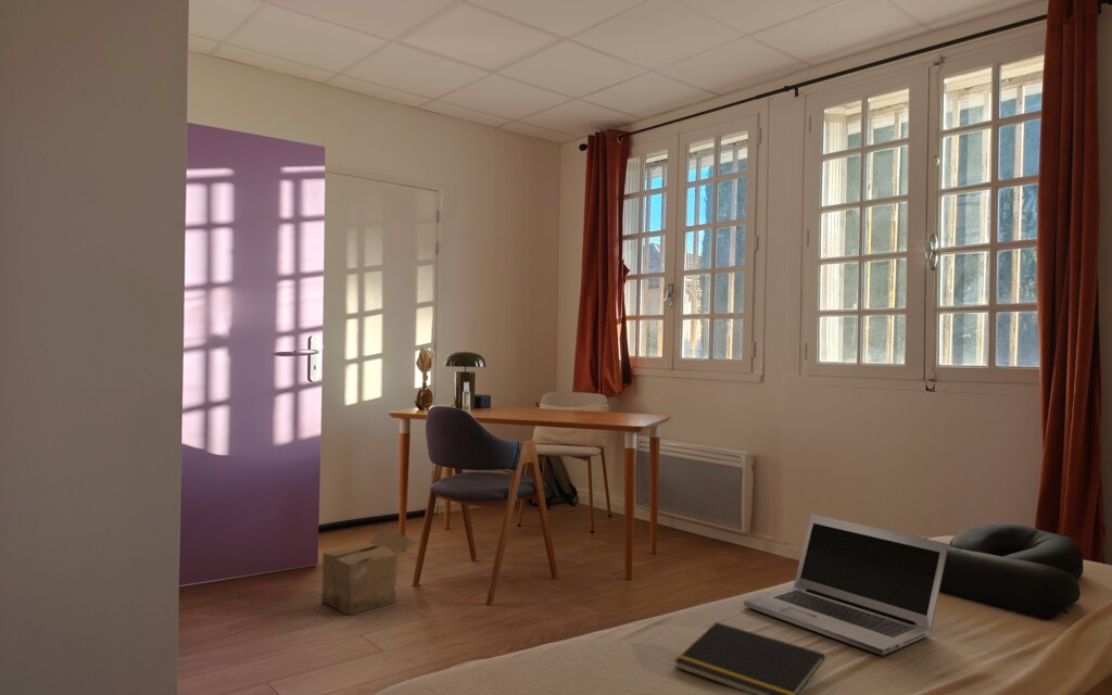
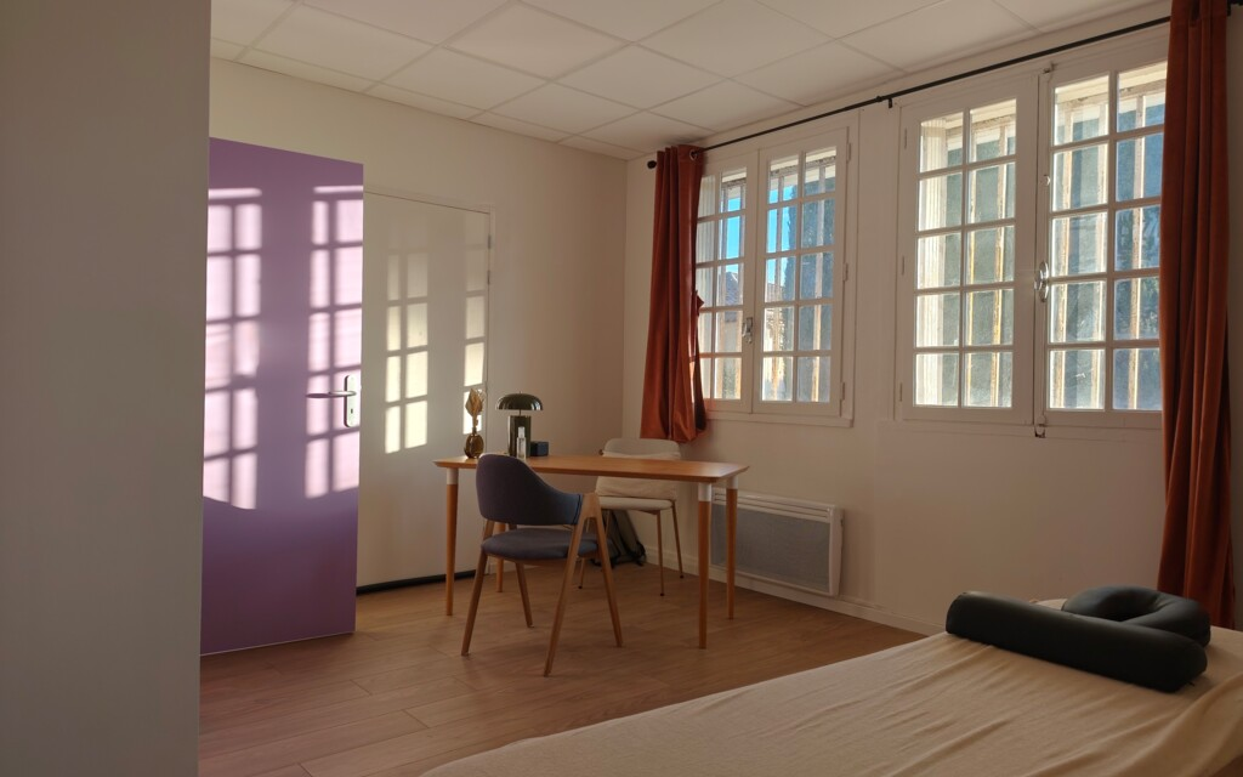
- cardboard box [320,527,419,616]
- laptop [743,513,950,656]
- notepad [673,621,826,695]
